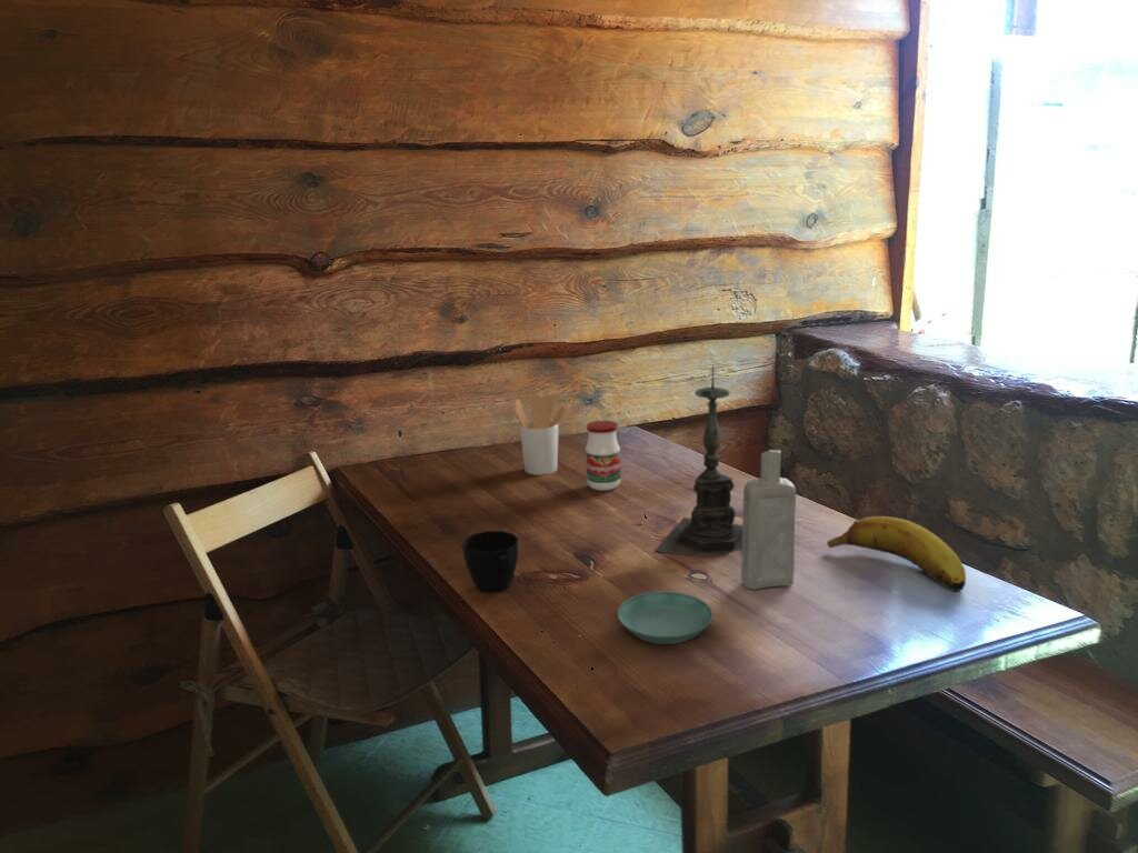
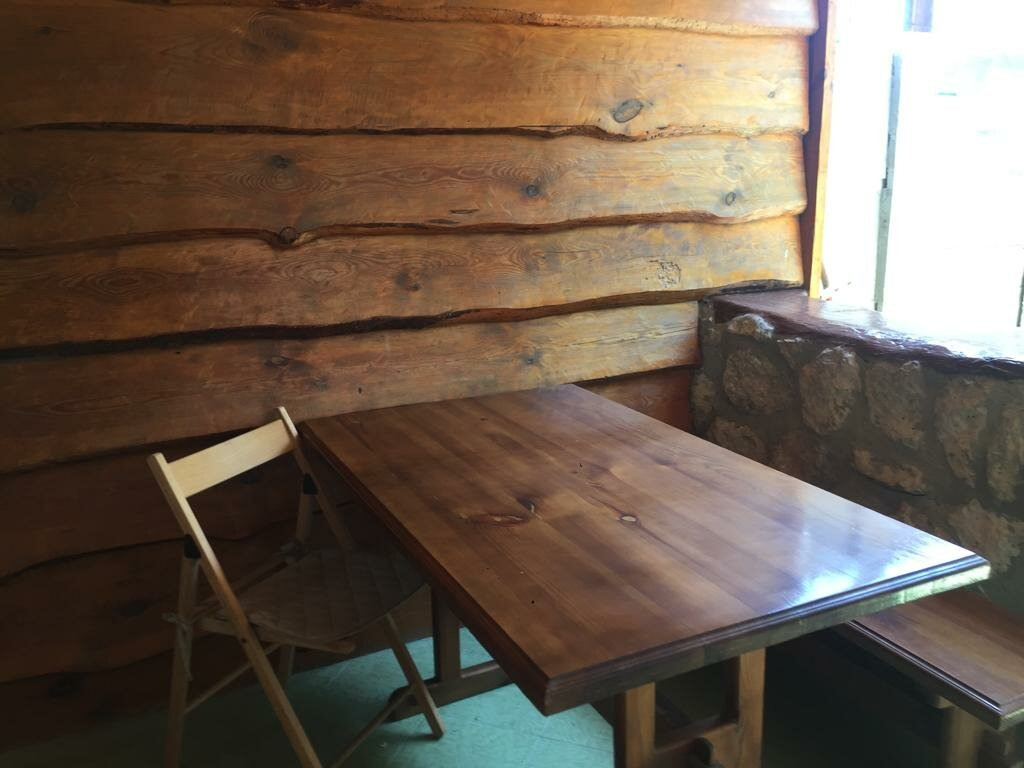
- utensil holder [512,393,567,476]
- cup [461,530,520,594]
- jar [585,420,622,492]
- fruit [826,515,967,592]
- candle holder [653,363,742,558]
- bottle [740,449,797,591]
- saucer [617,590,713,645]
